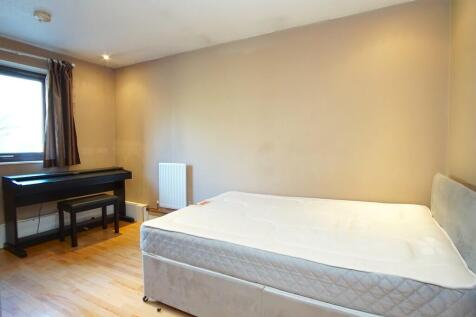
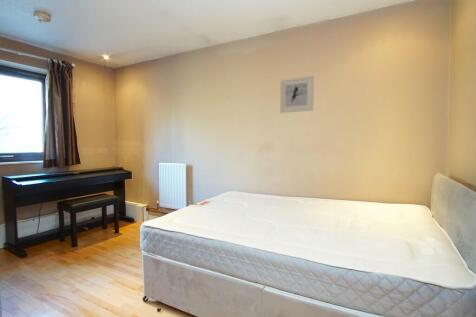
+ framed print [279,75,314,114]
